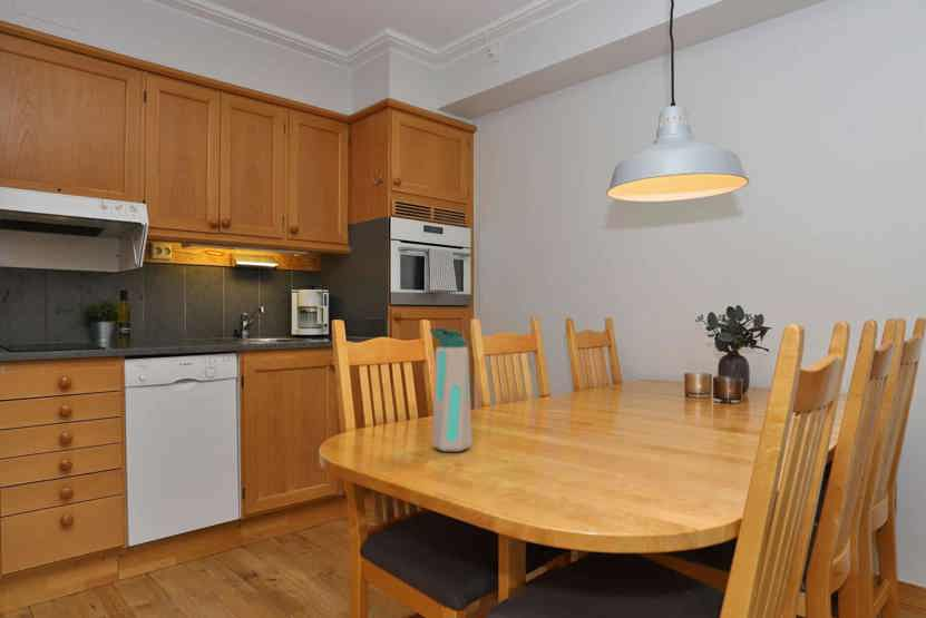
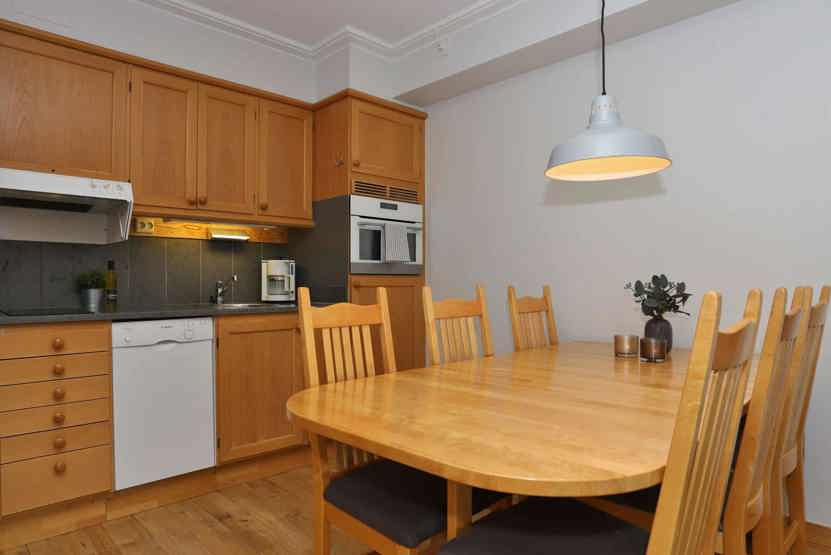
- water bottle [428,326,474,452]
